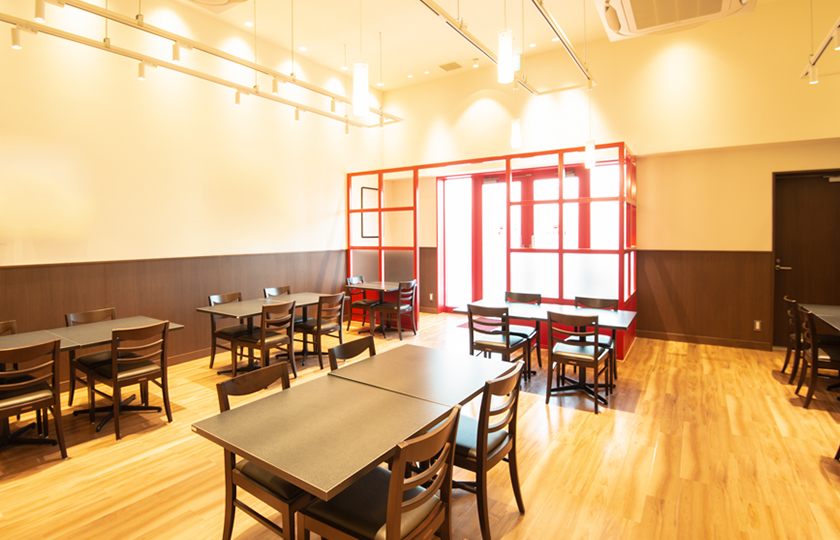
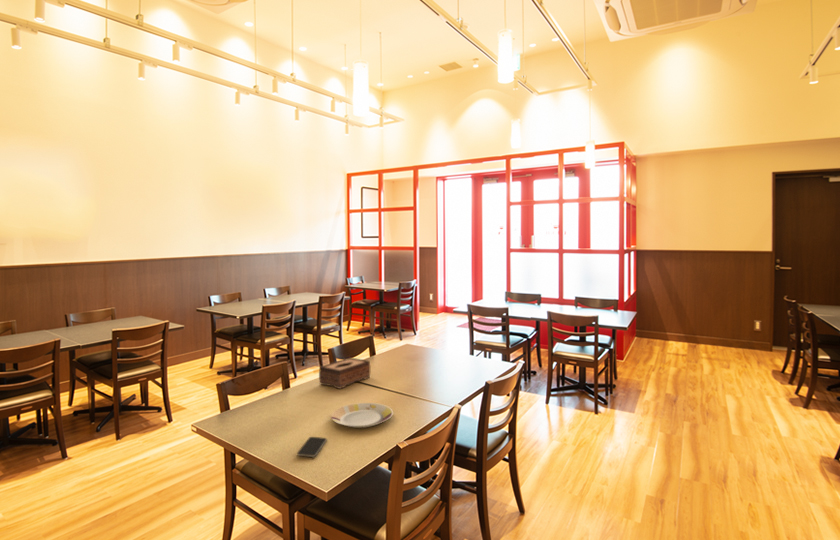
+ tissue box [318,357,371,390]
+ plate [330,402,394,429]
+ smartphone [296,436,328,458]
